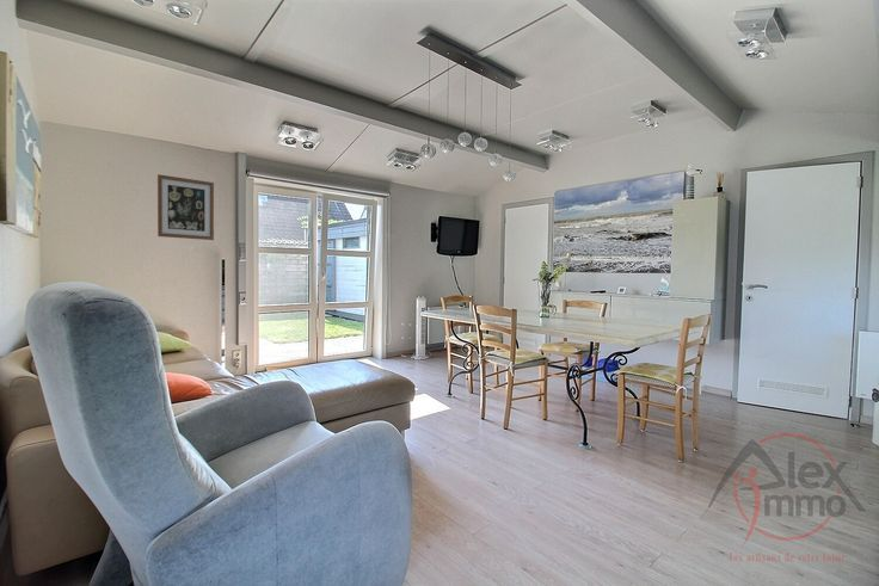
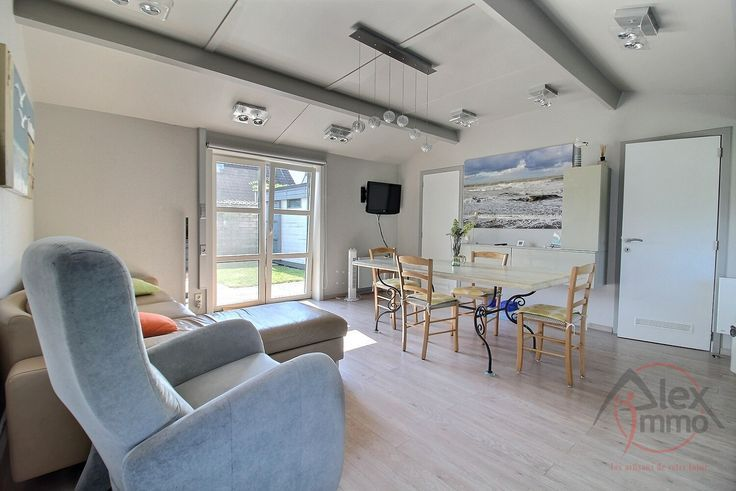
- wall art [156,173,215,241]
